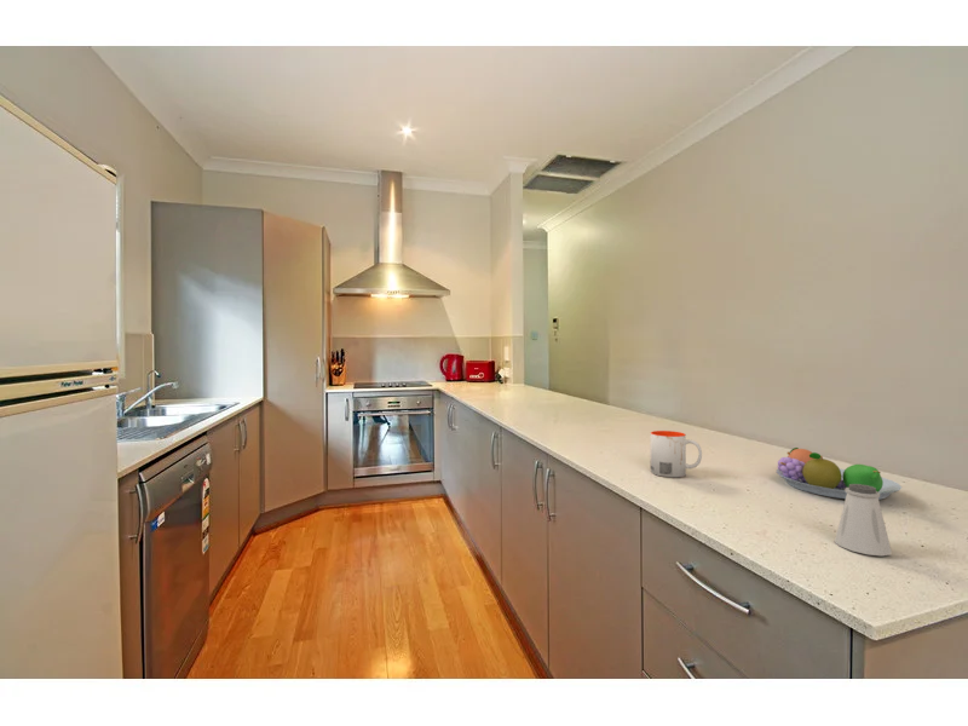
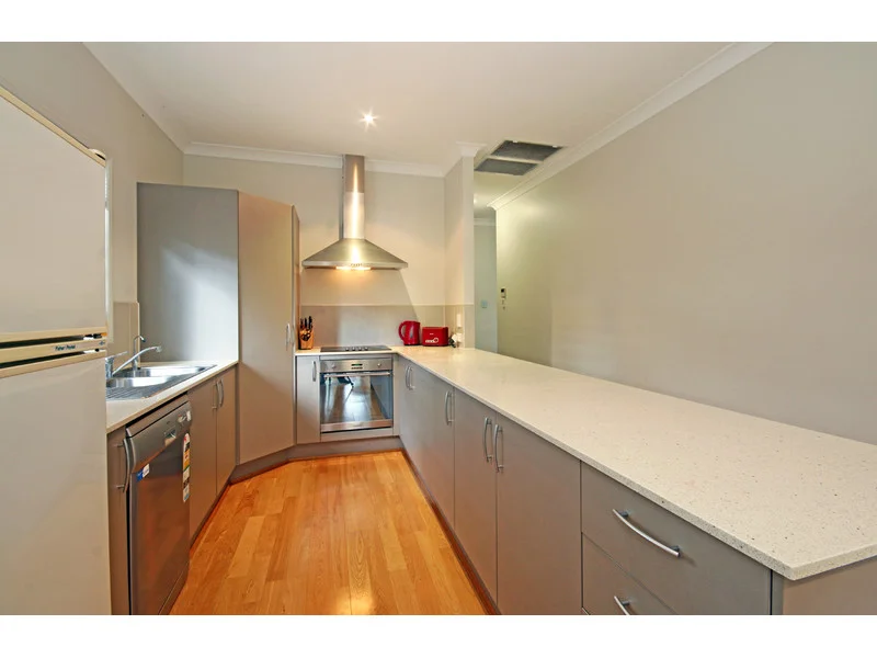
- mug [650,430,703,478]
- fruit bowl [776,446,903,501]
- saltshaker [834,484,893,557]
